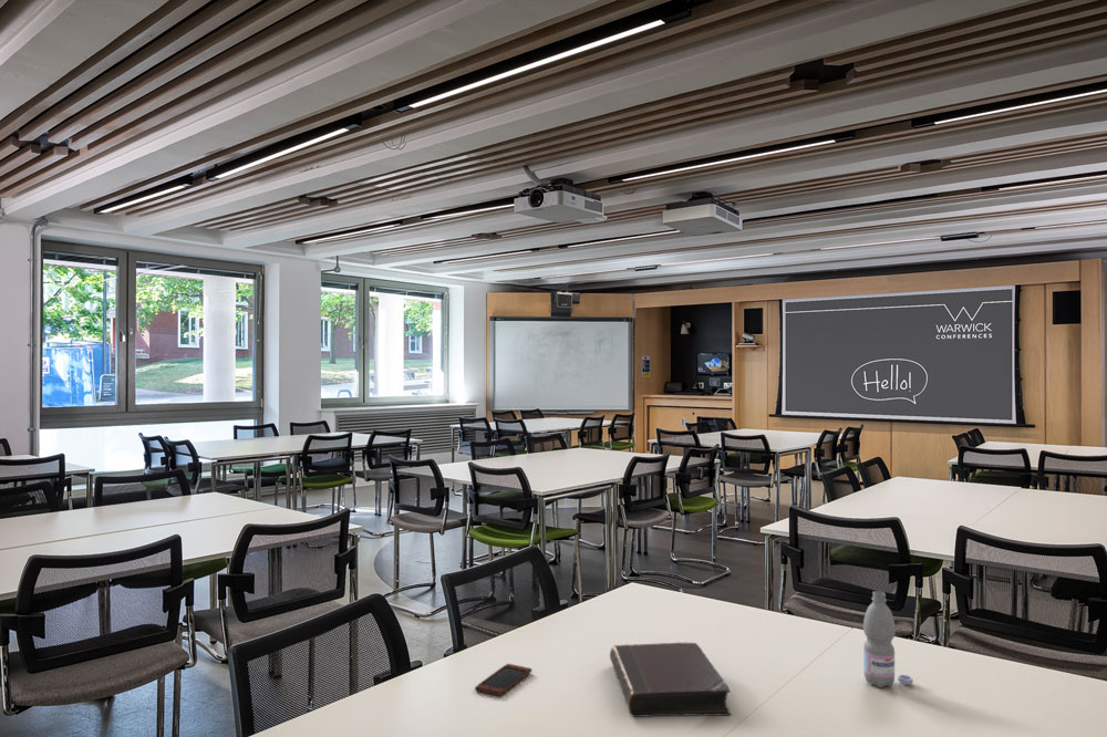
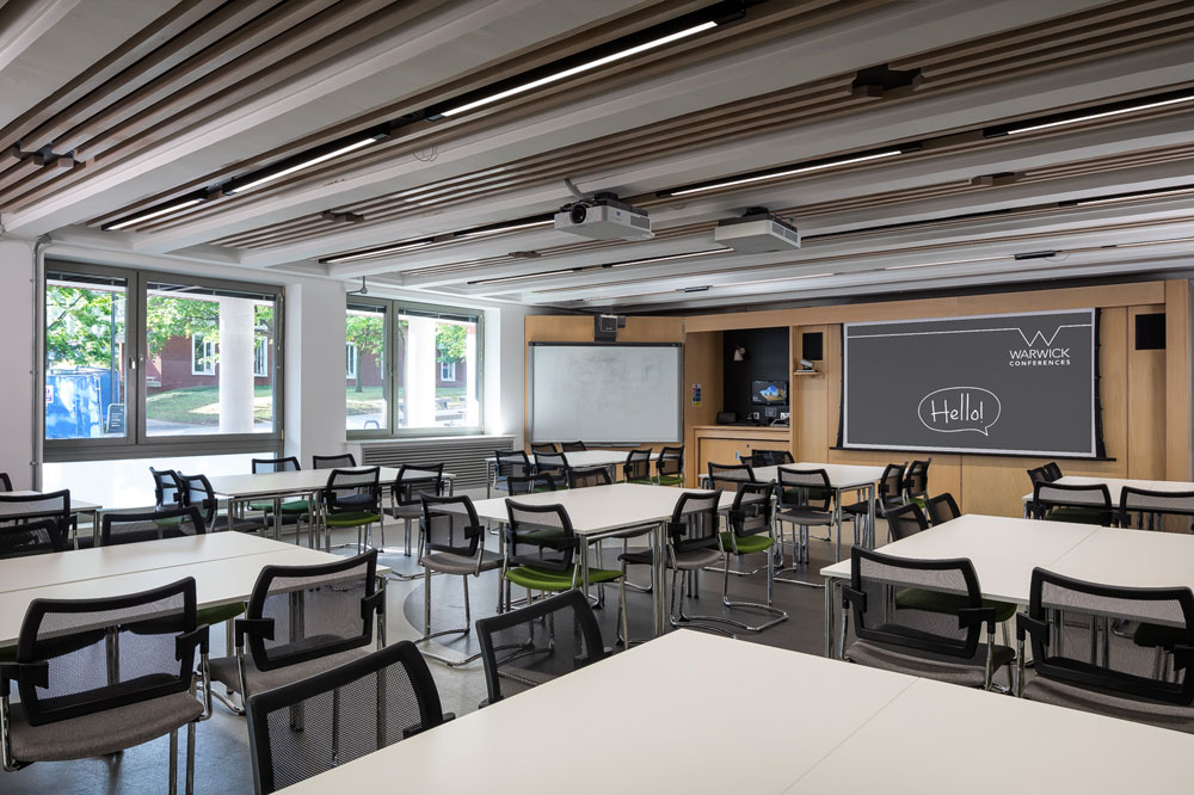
- book [609,642,732,718]
- water bottle [862,590,914,688]
- smartphone [474,663,534,697]
